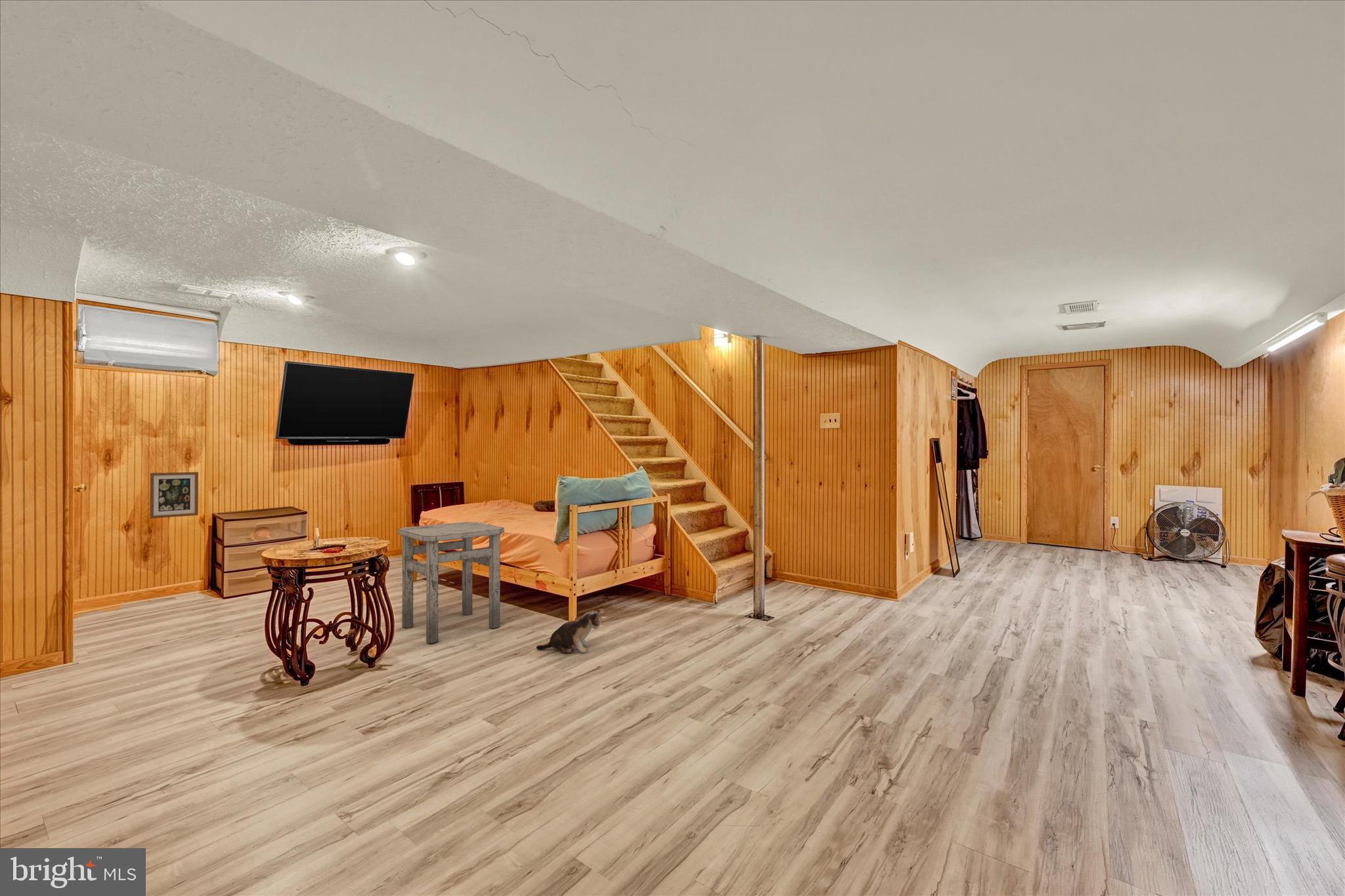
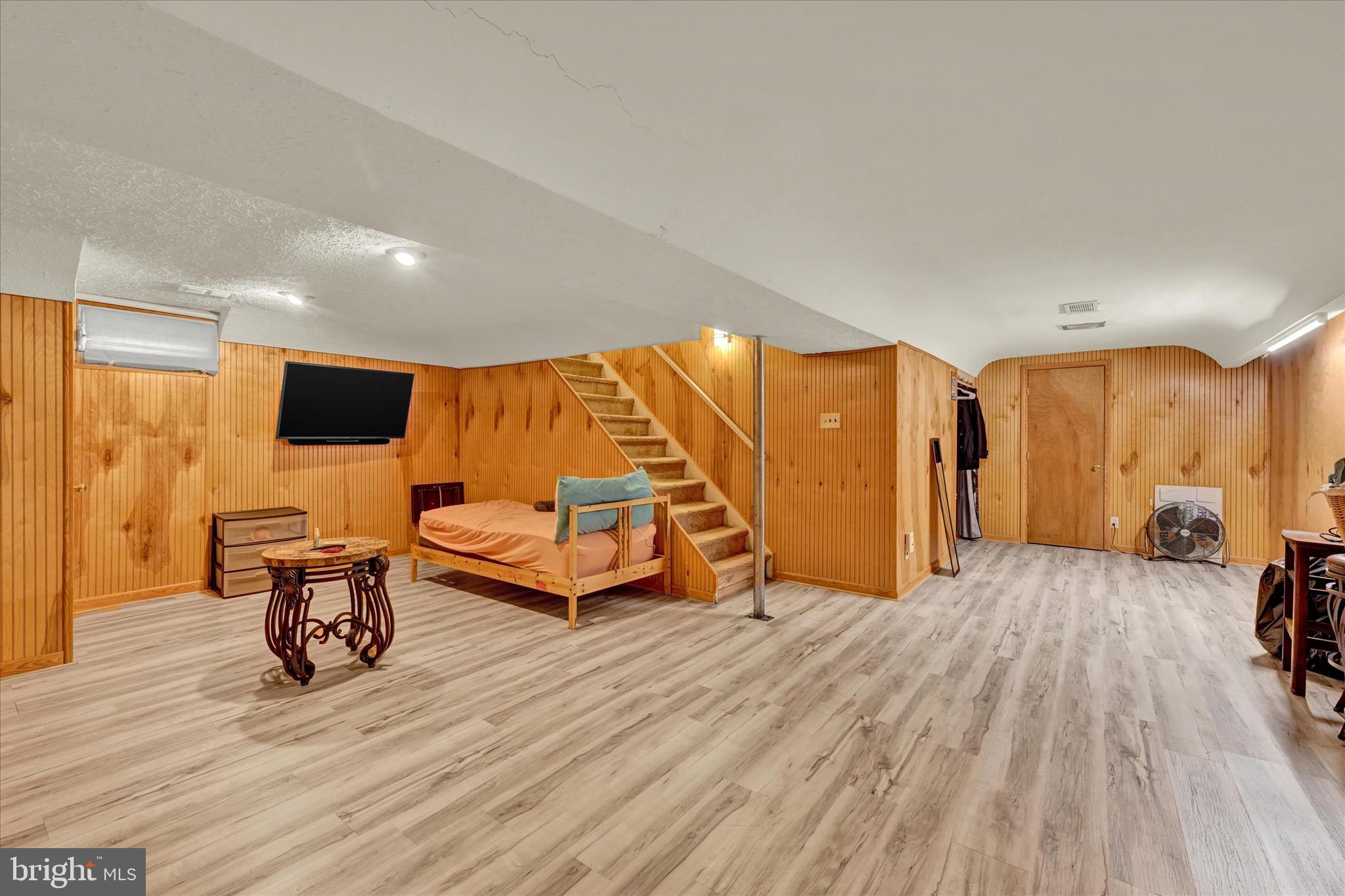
- wall art [149,471,199,519]
- side table [397,521,505,645]
- plush toy [536,608,606,654]
